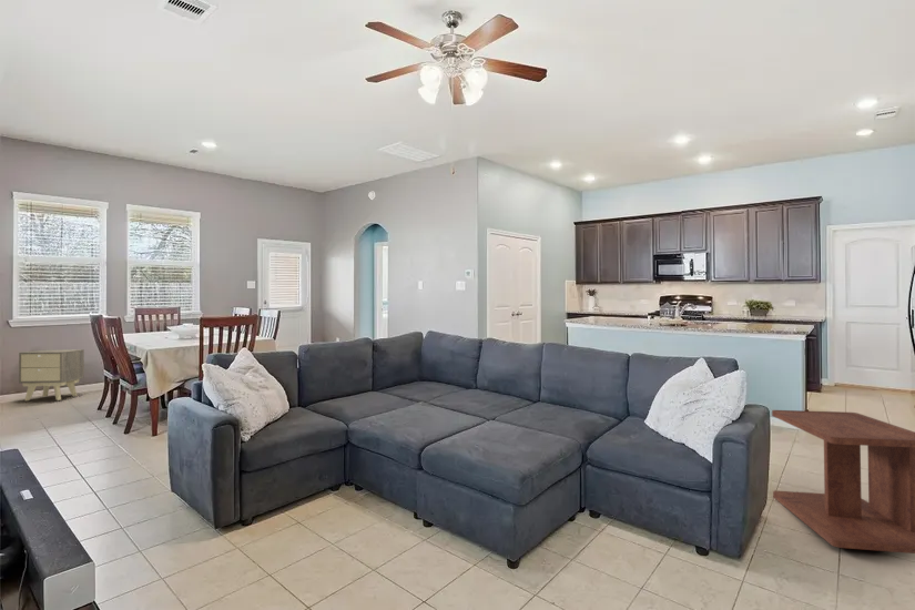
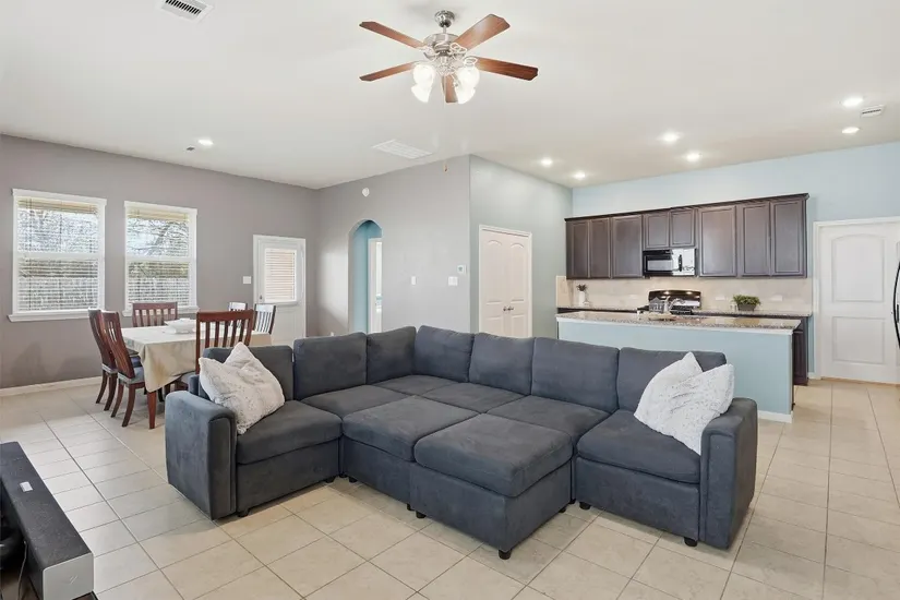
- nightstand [18,348,85,401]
- side table [771,409,915,555]
